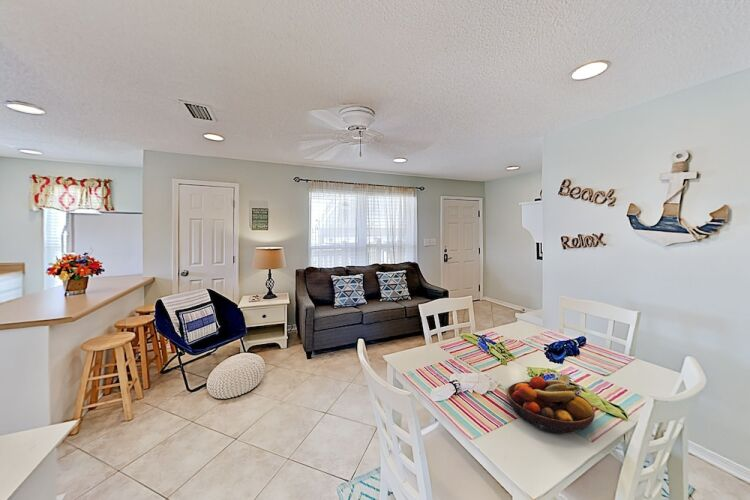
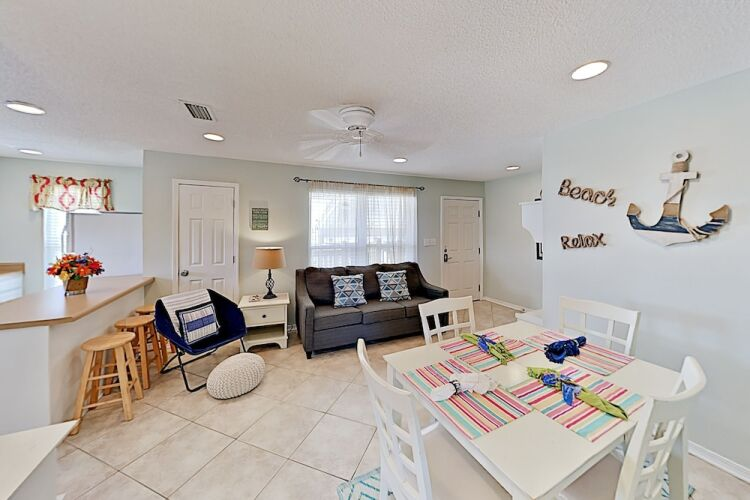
- fruit bowl [506,372,596,434]
